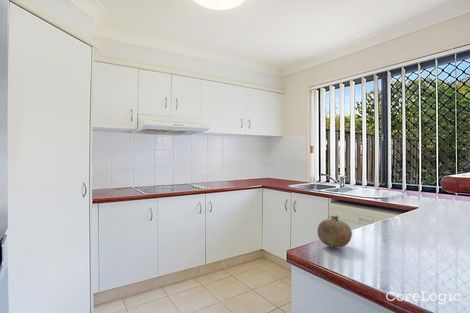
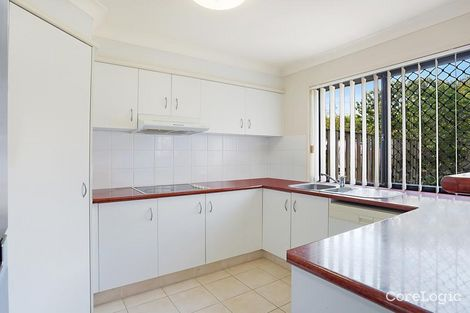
- fruit [316,214,353,248]
